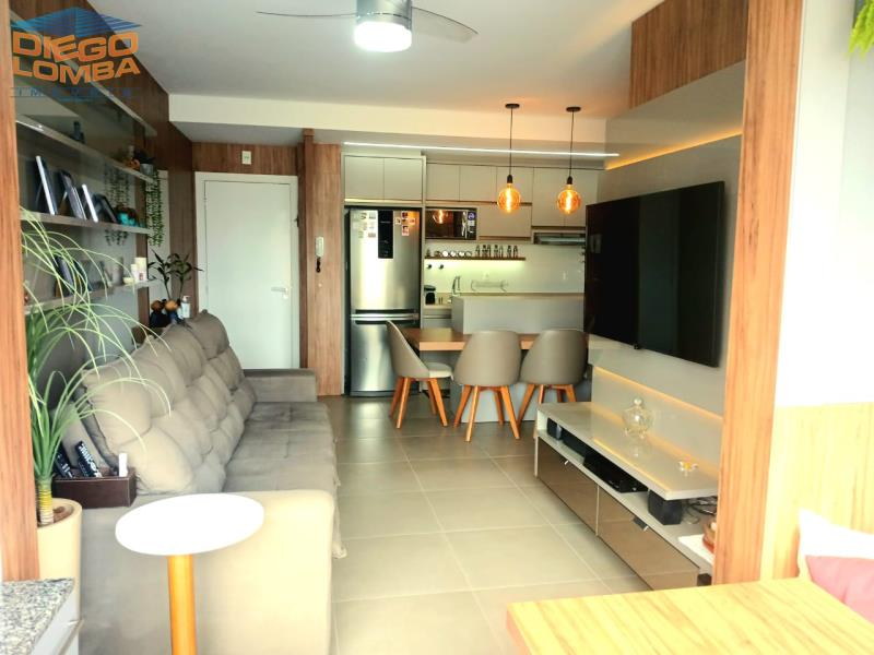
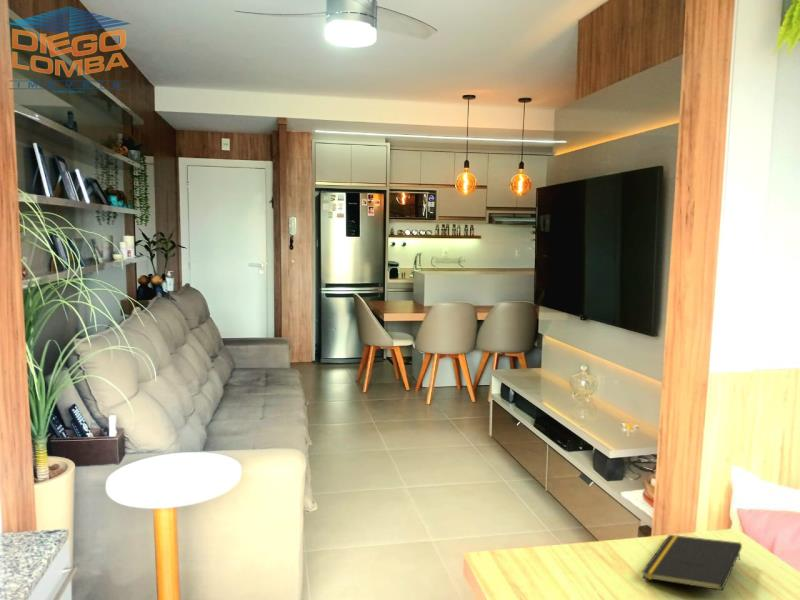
+ notepad [641,534,743,591]
